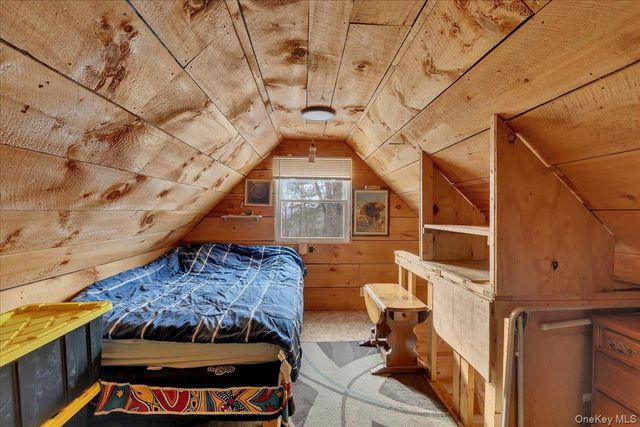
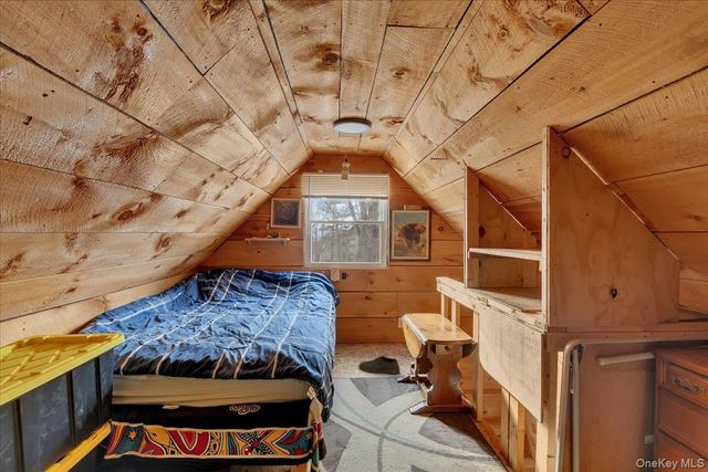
+ shoe [357,355,400,375]
